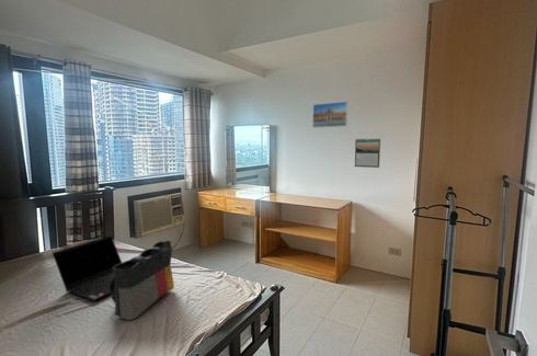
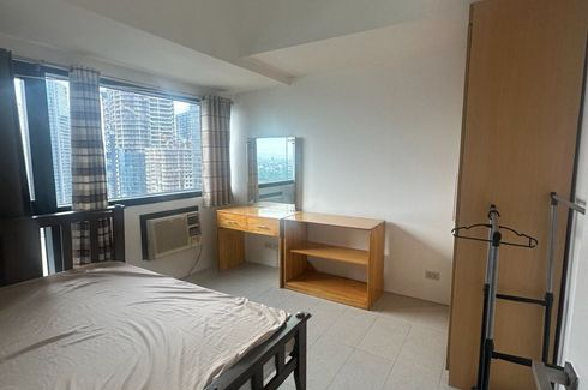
- calendar [354,137,381,169]
- tote bag [110,240,175,321]
- laptop computer [52,234,123,302]
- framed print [311,101,349,129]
